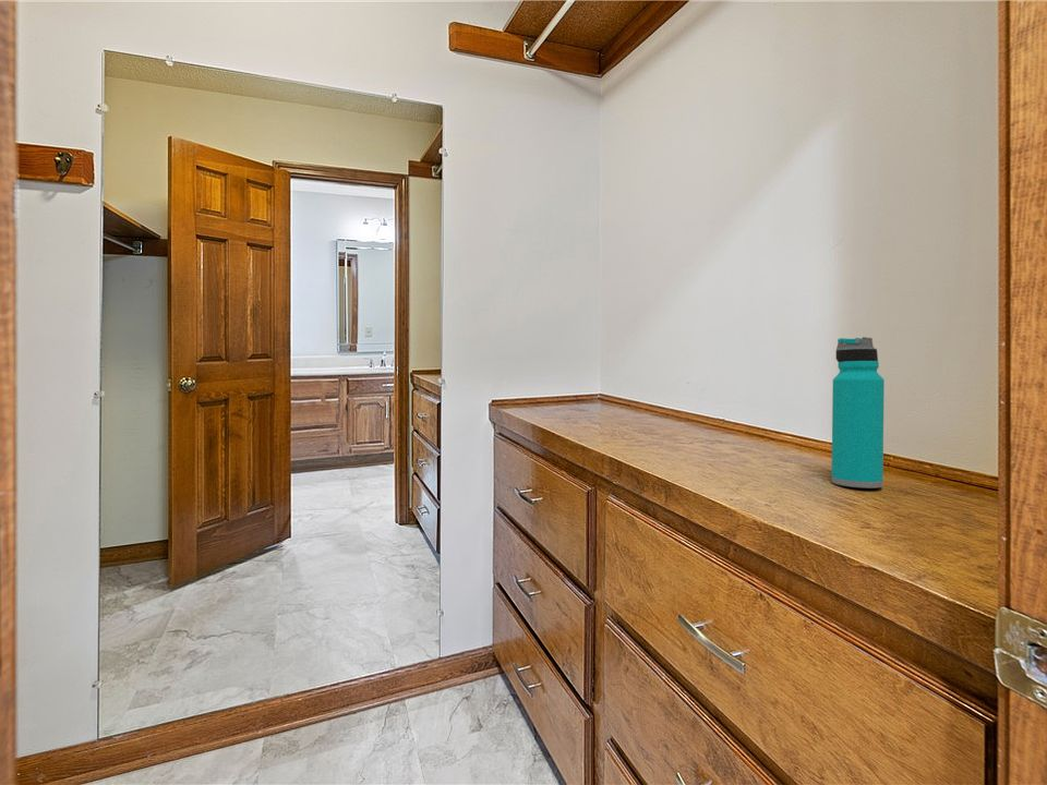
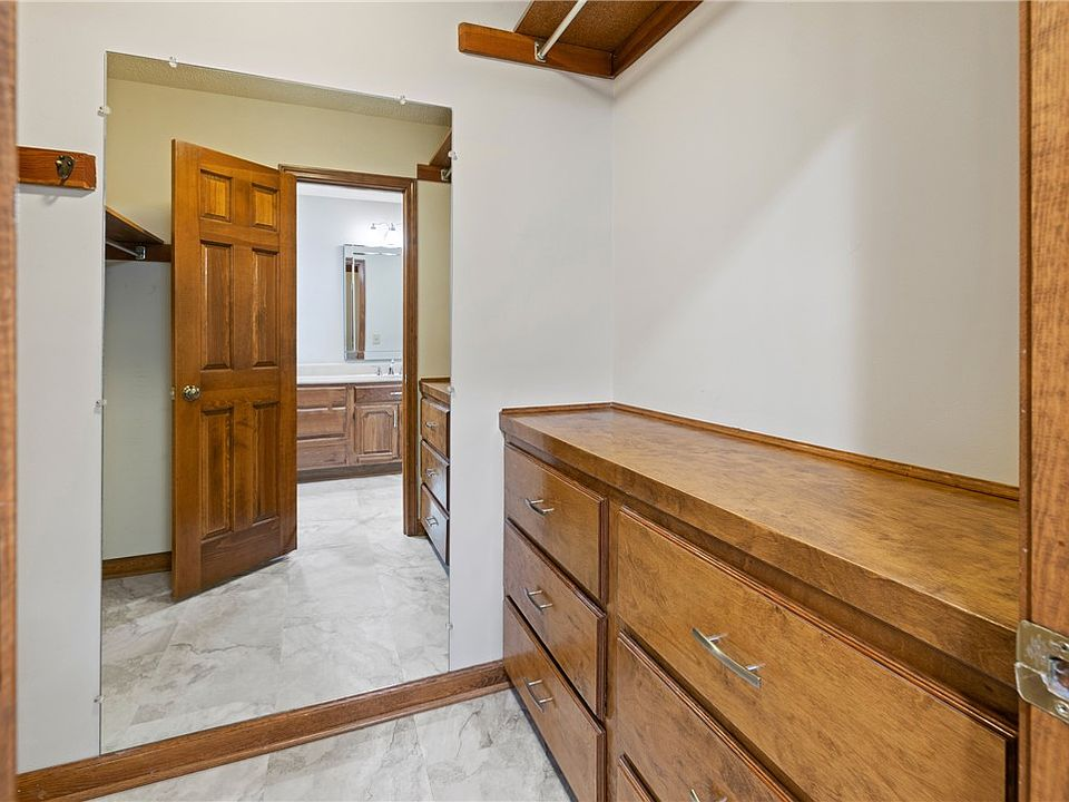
- water bottle [831,336,886,490]
